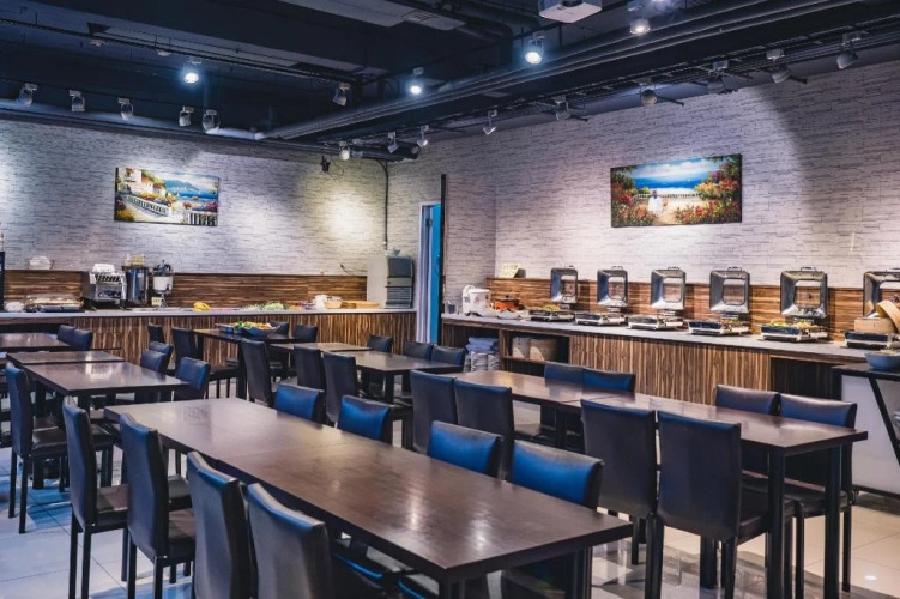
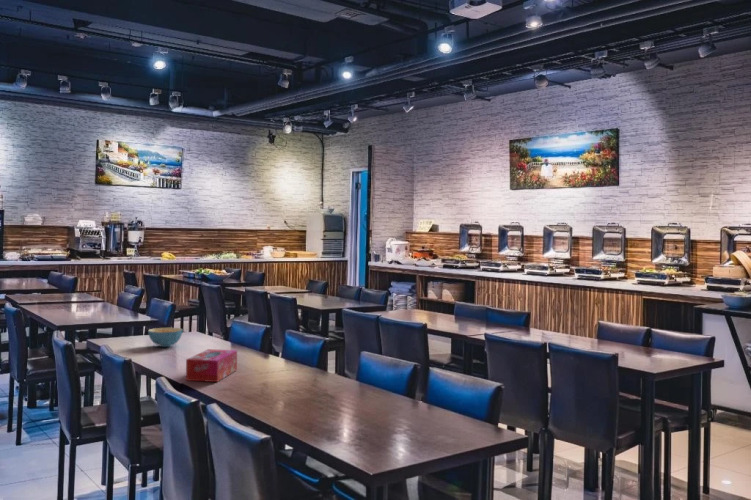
+ cereal bowl [147,327,184,348]
+ tissue box [185,348,238,383]
